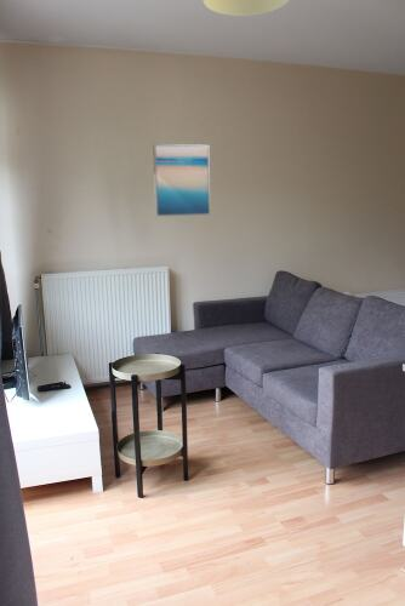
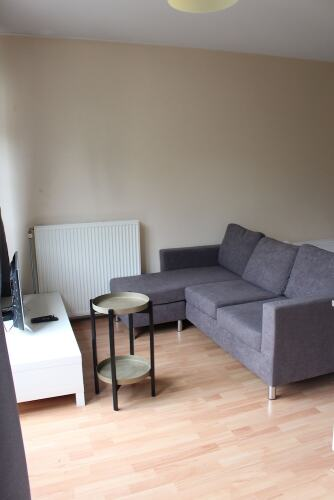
- wall art [152,143,211,218]
